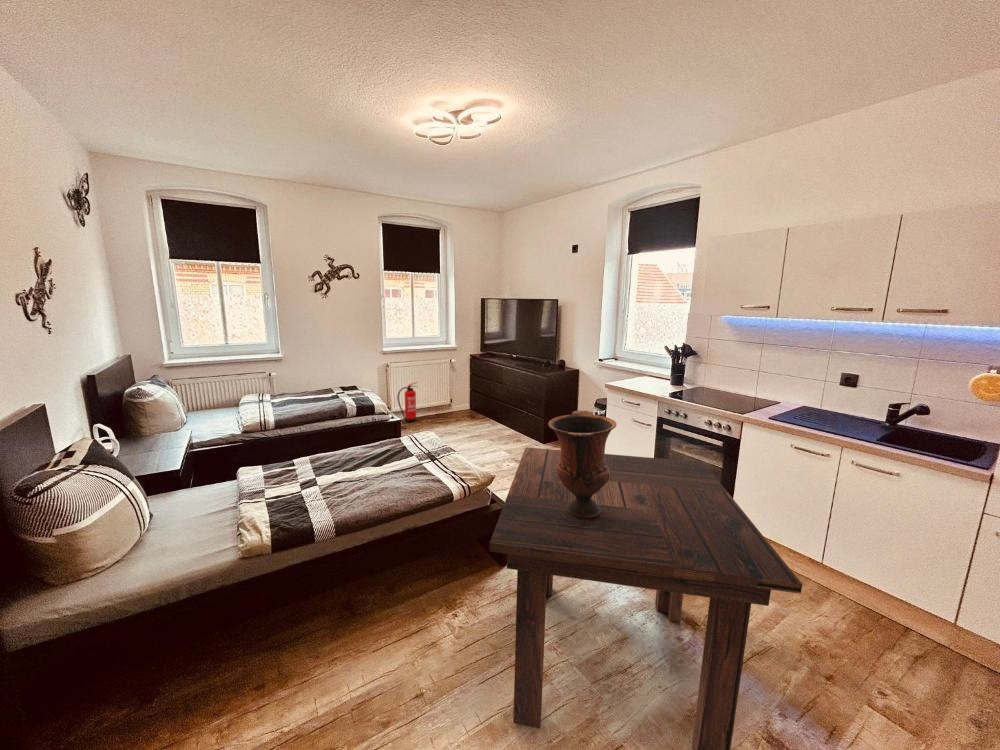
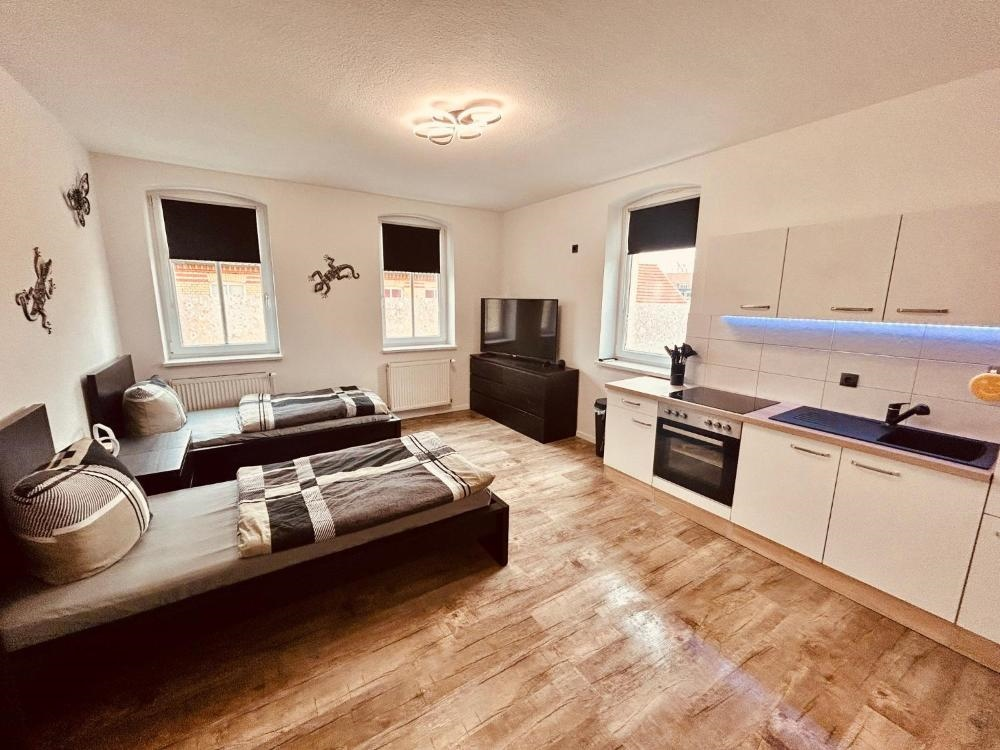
- fire extinguisher [396,381,418,423]
- vase [547,410,618,518]
- dining table [489,446,803,750]
